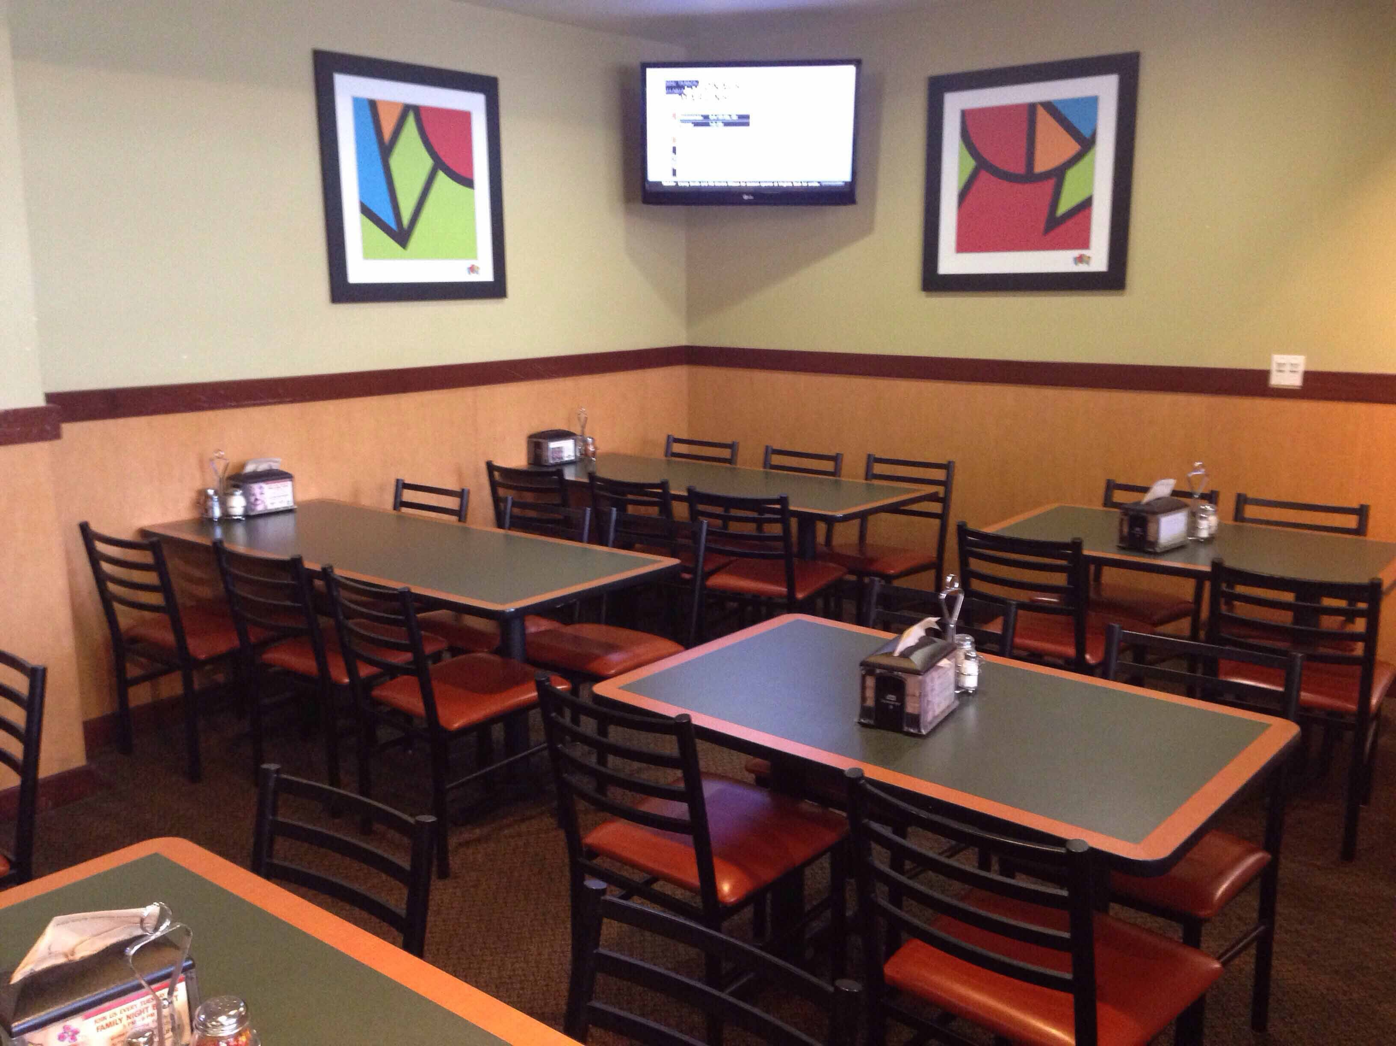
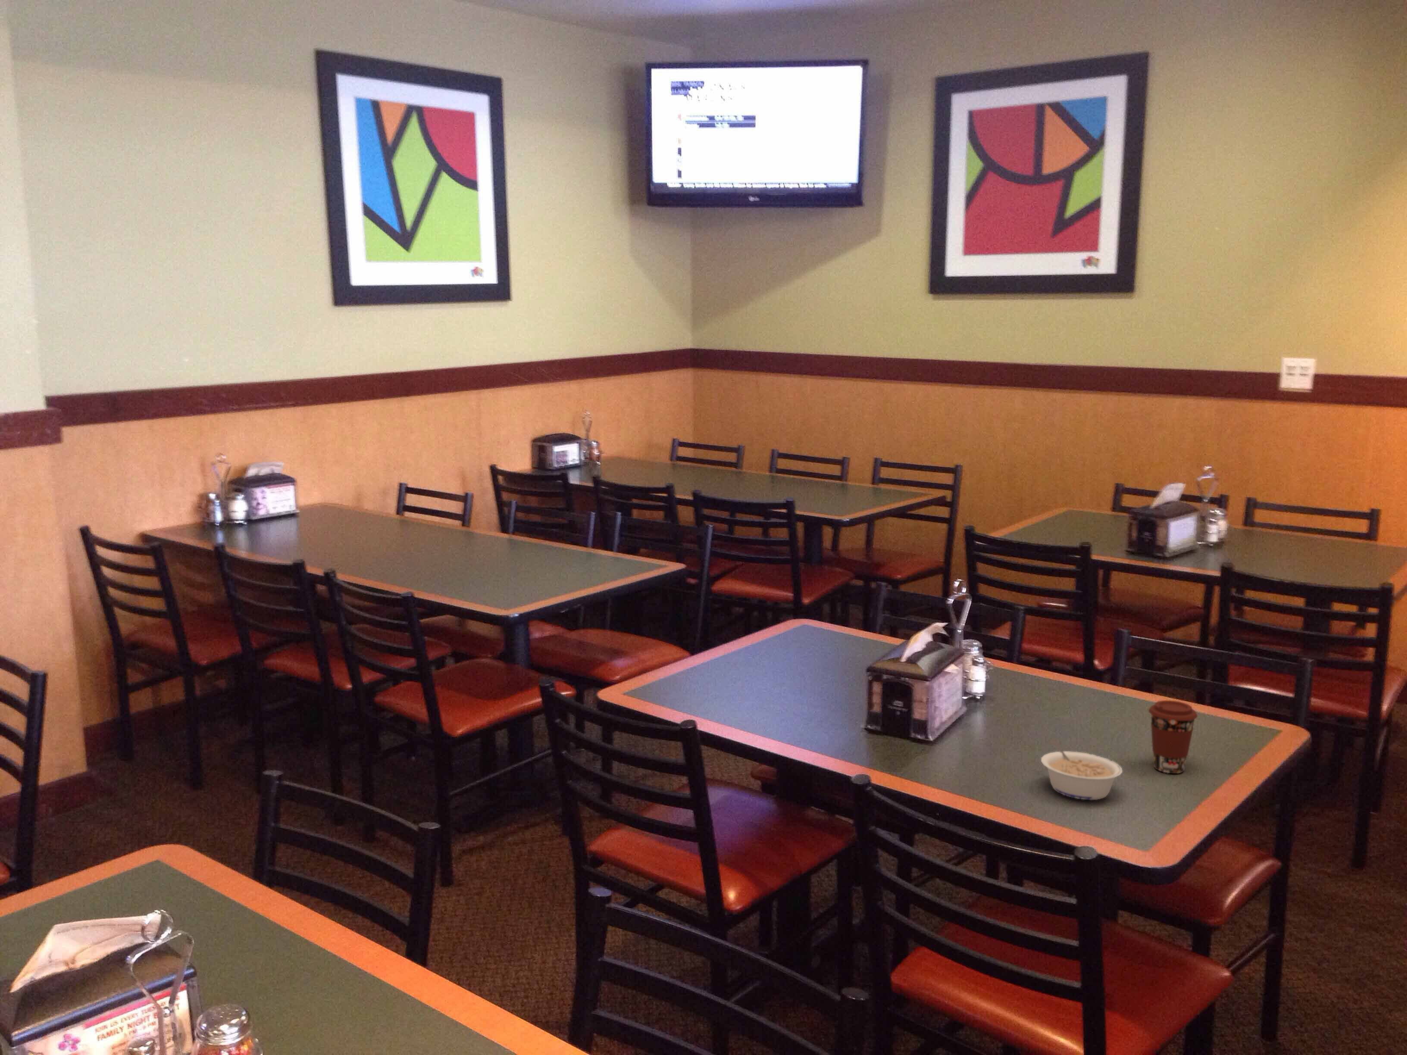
+ coffee cup [1148,700,1198,774]
+ legume [1040,740,1123,800]
